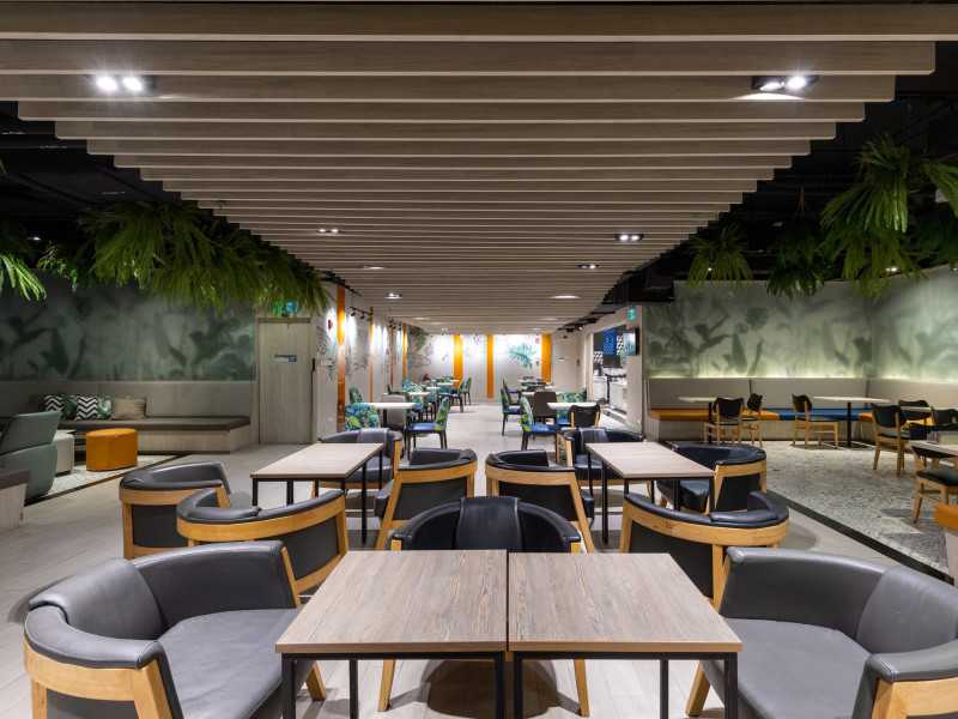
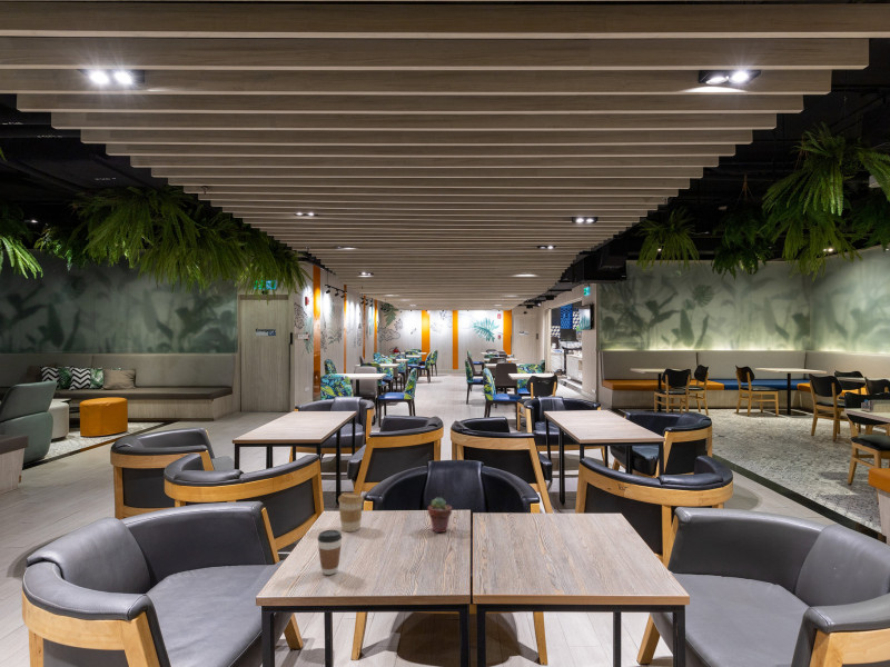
+ coffee cup [337,491,365,532]
+ potted succulent [427,497,453,534]
+ coffee cup [316,529,343,576]
